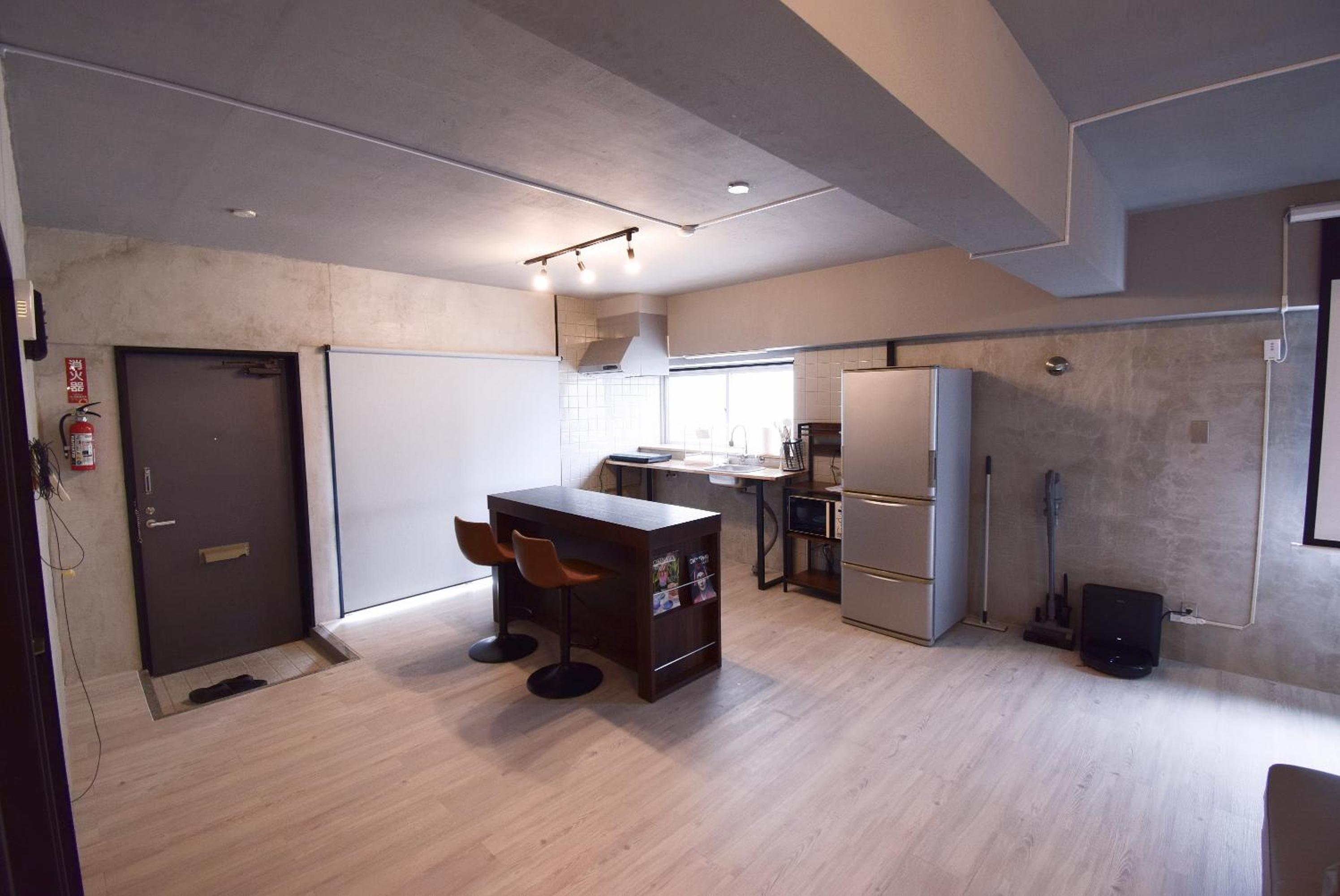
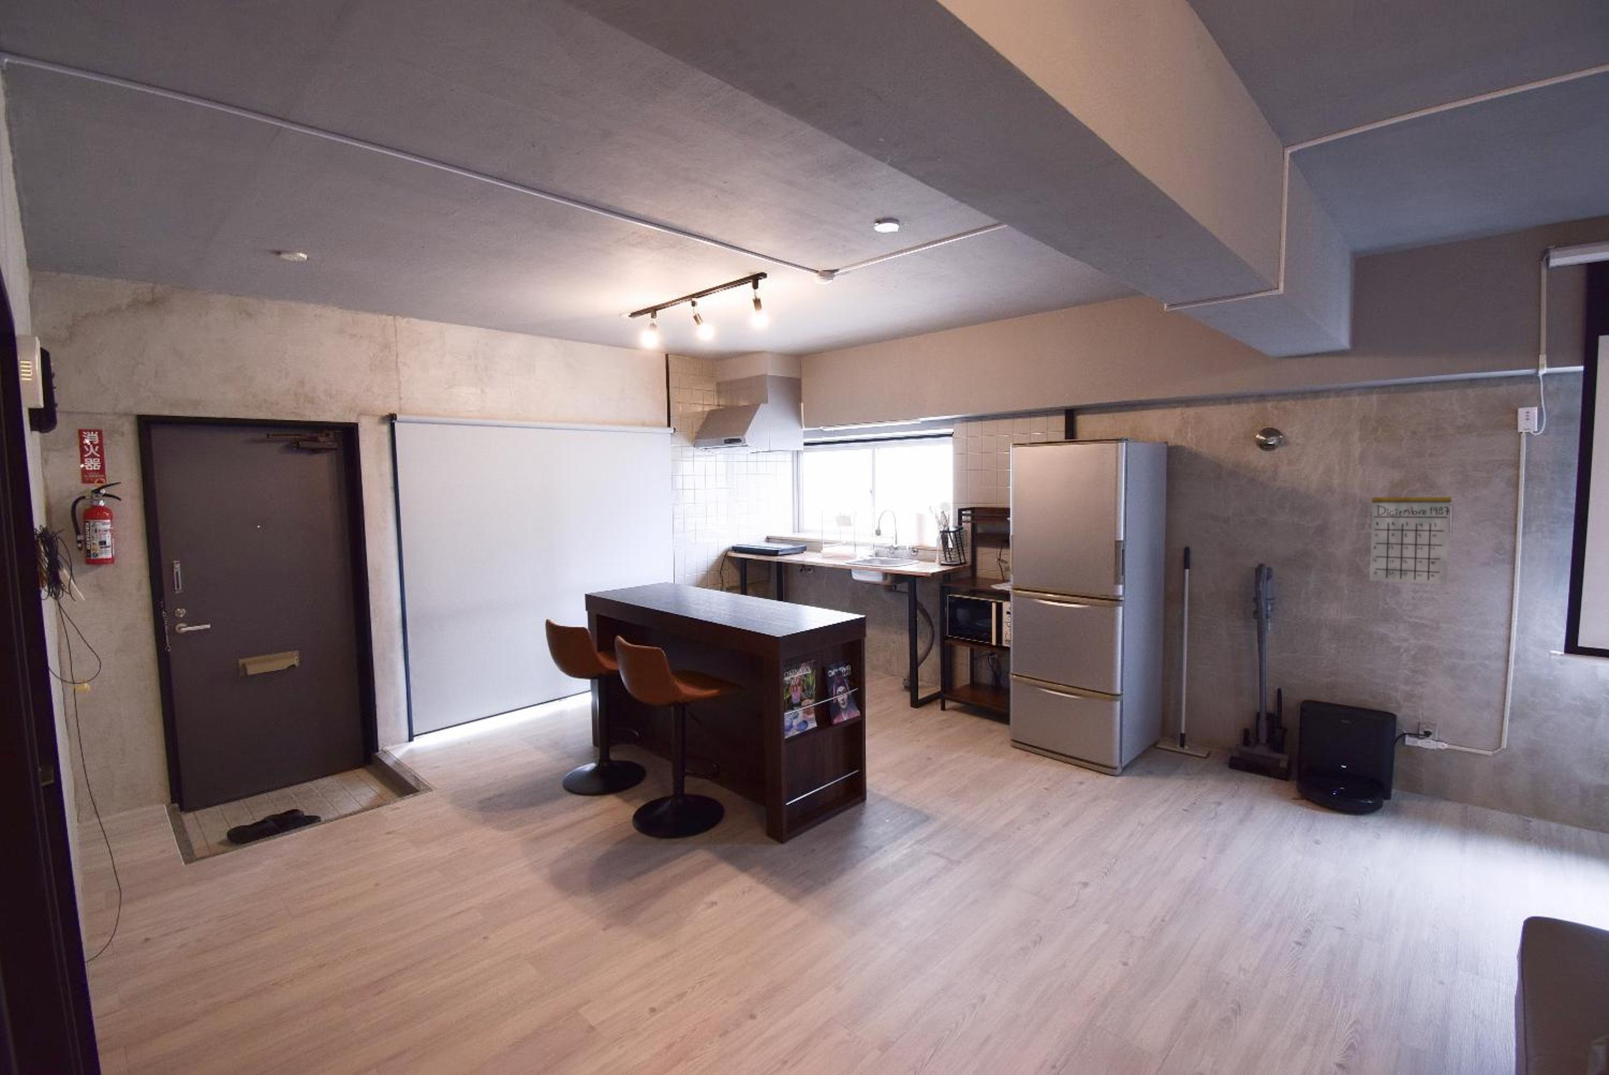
+ calendar [1369,476,1452,585]
